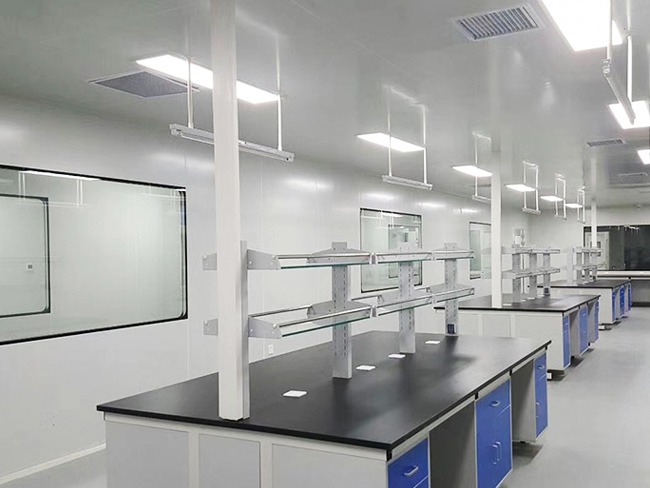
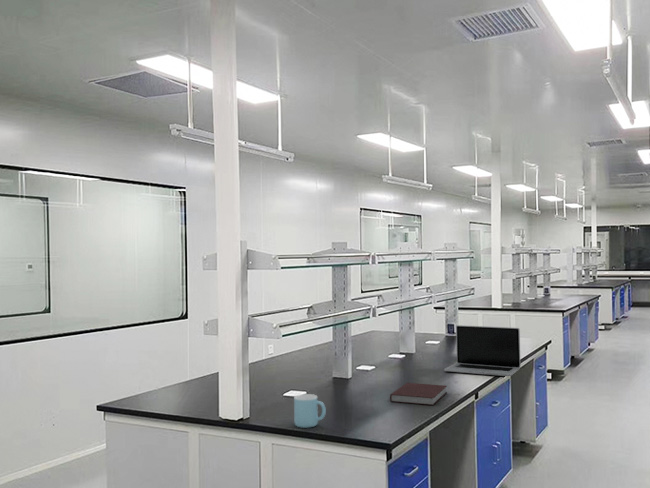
+ notebook [389,382,448,406]
+ mug [293,393,327,429]
+ laptop [443,324,521,377]
